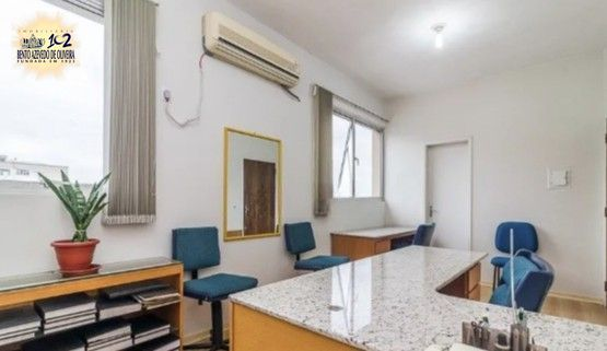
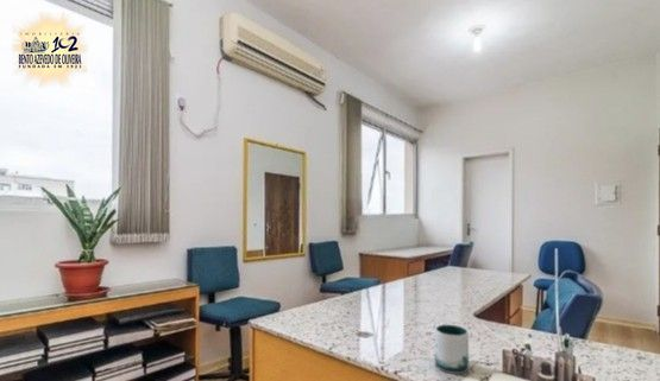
+ mug [434,324,470,375]
